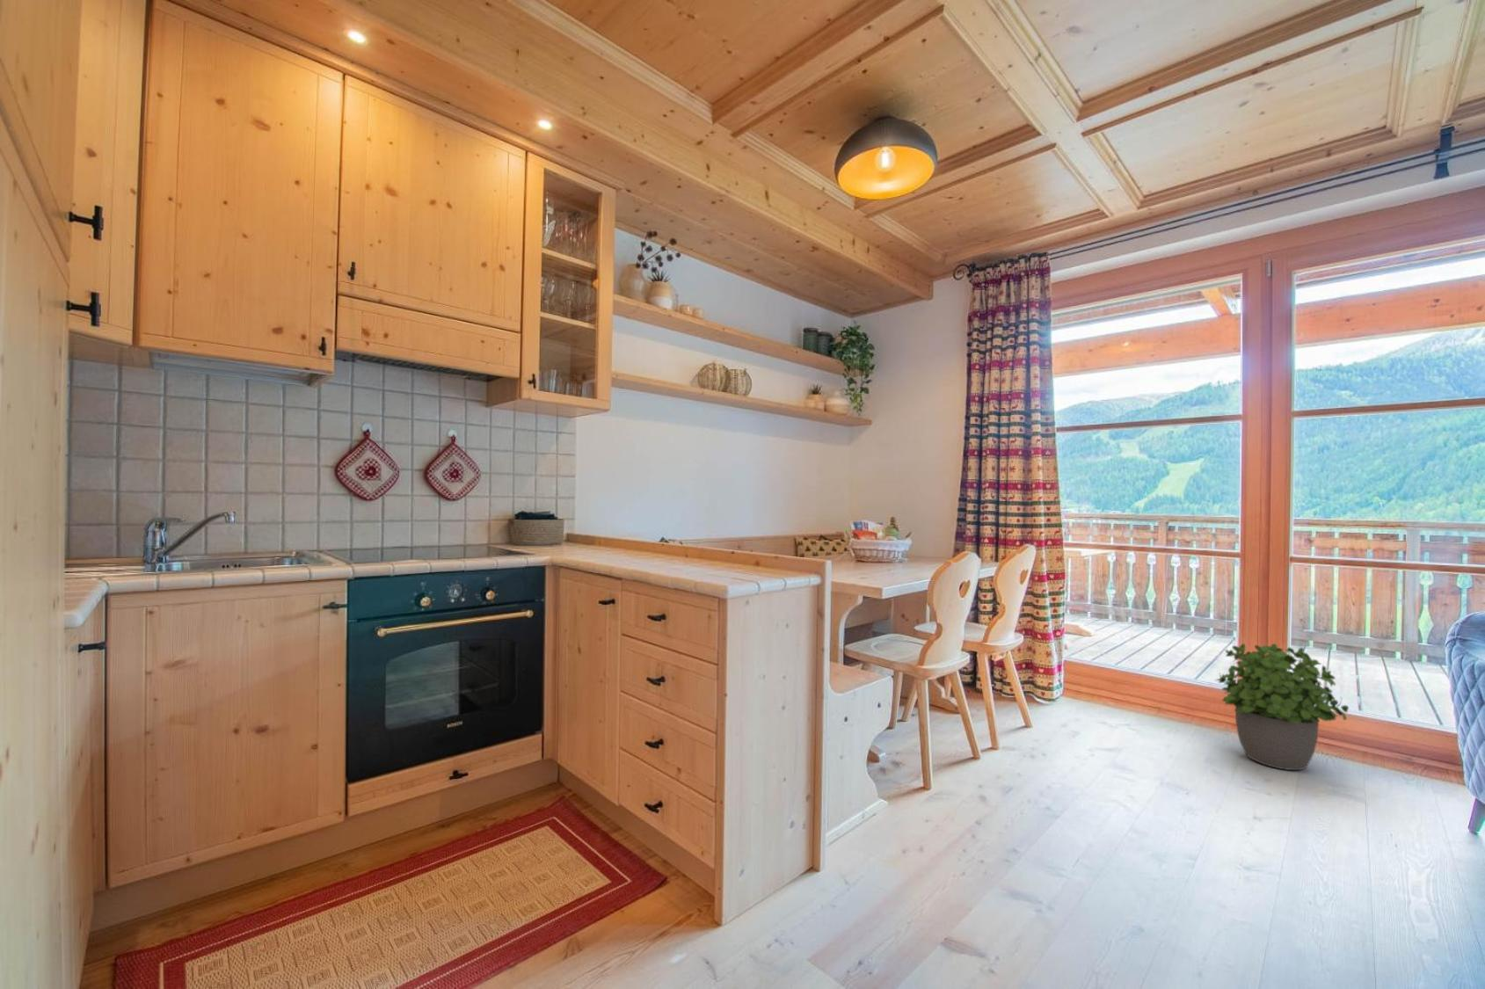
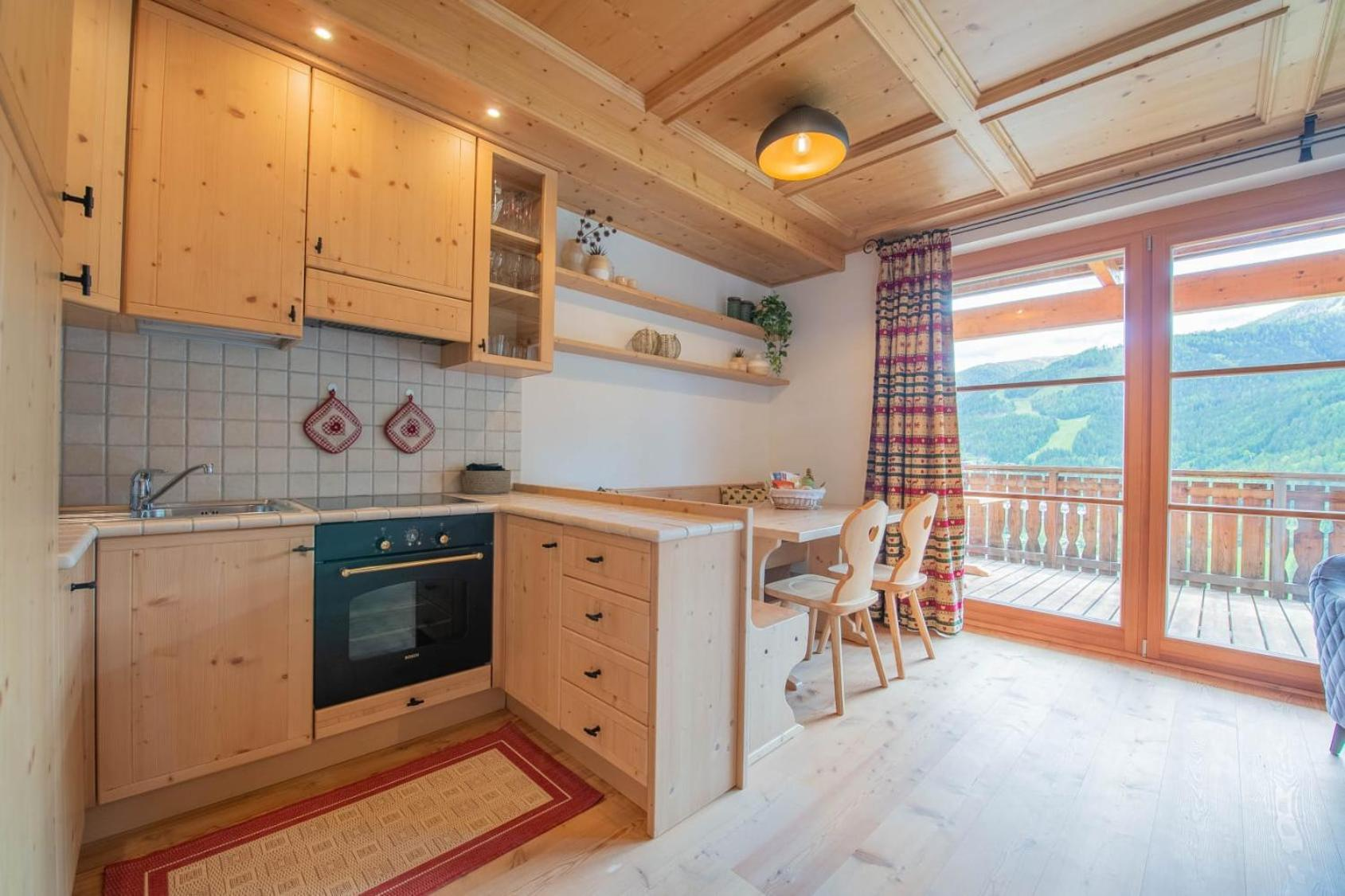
- potted plant [1216,642,1349,770]
